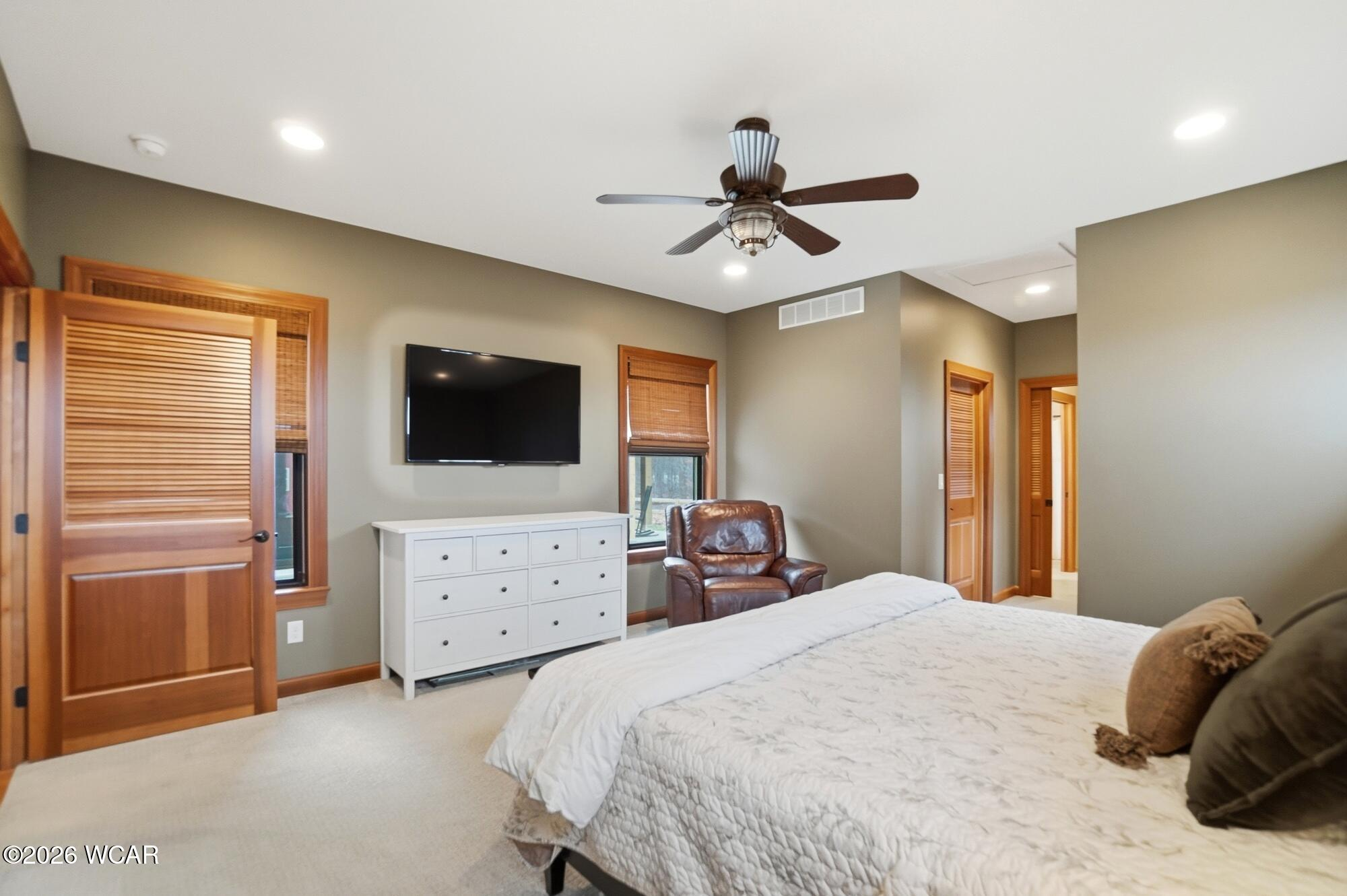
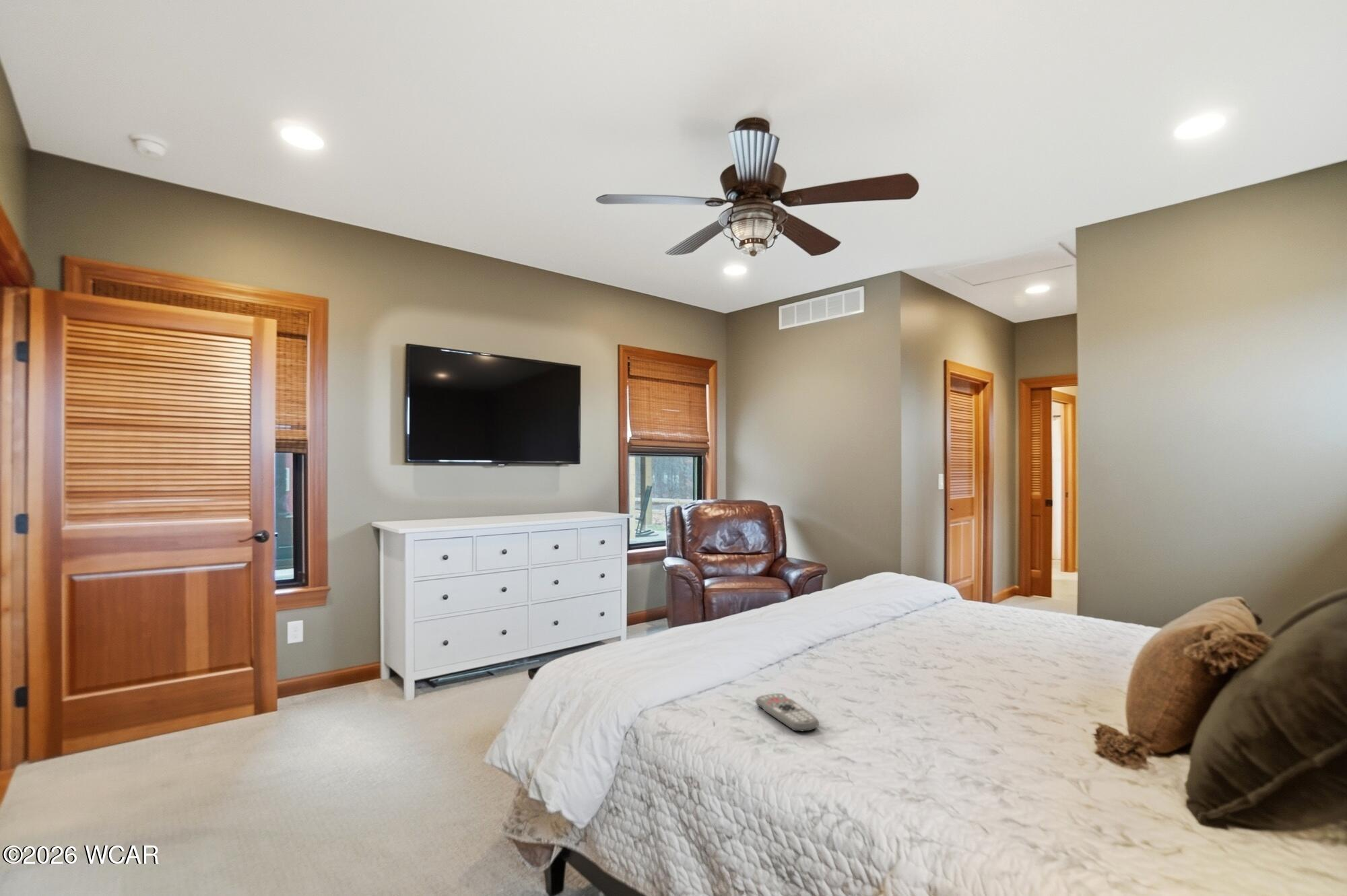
+ remote control [755,693,820,732]
